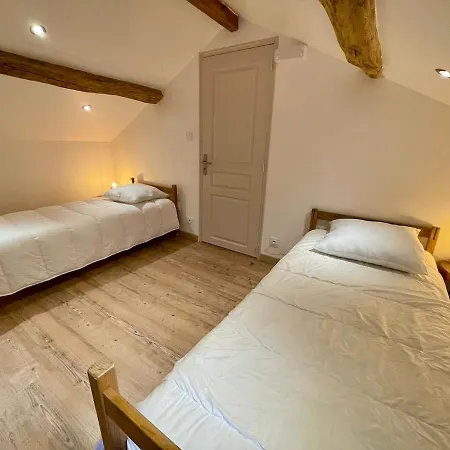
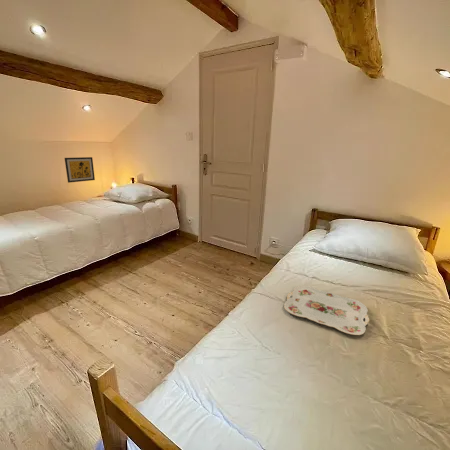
+ wall art [64,156,96,184]
+ serving tray [283,285,370,336]
